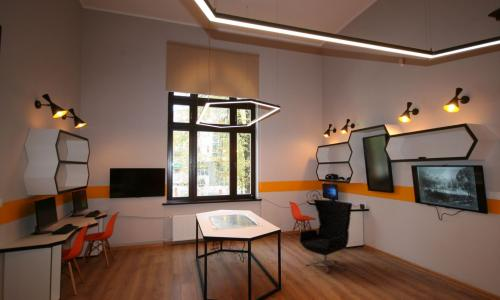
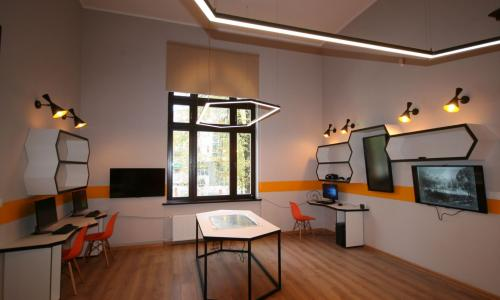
- office chair [299,199,353,275]
